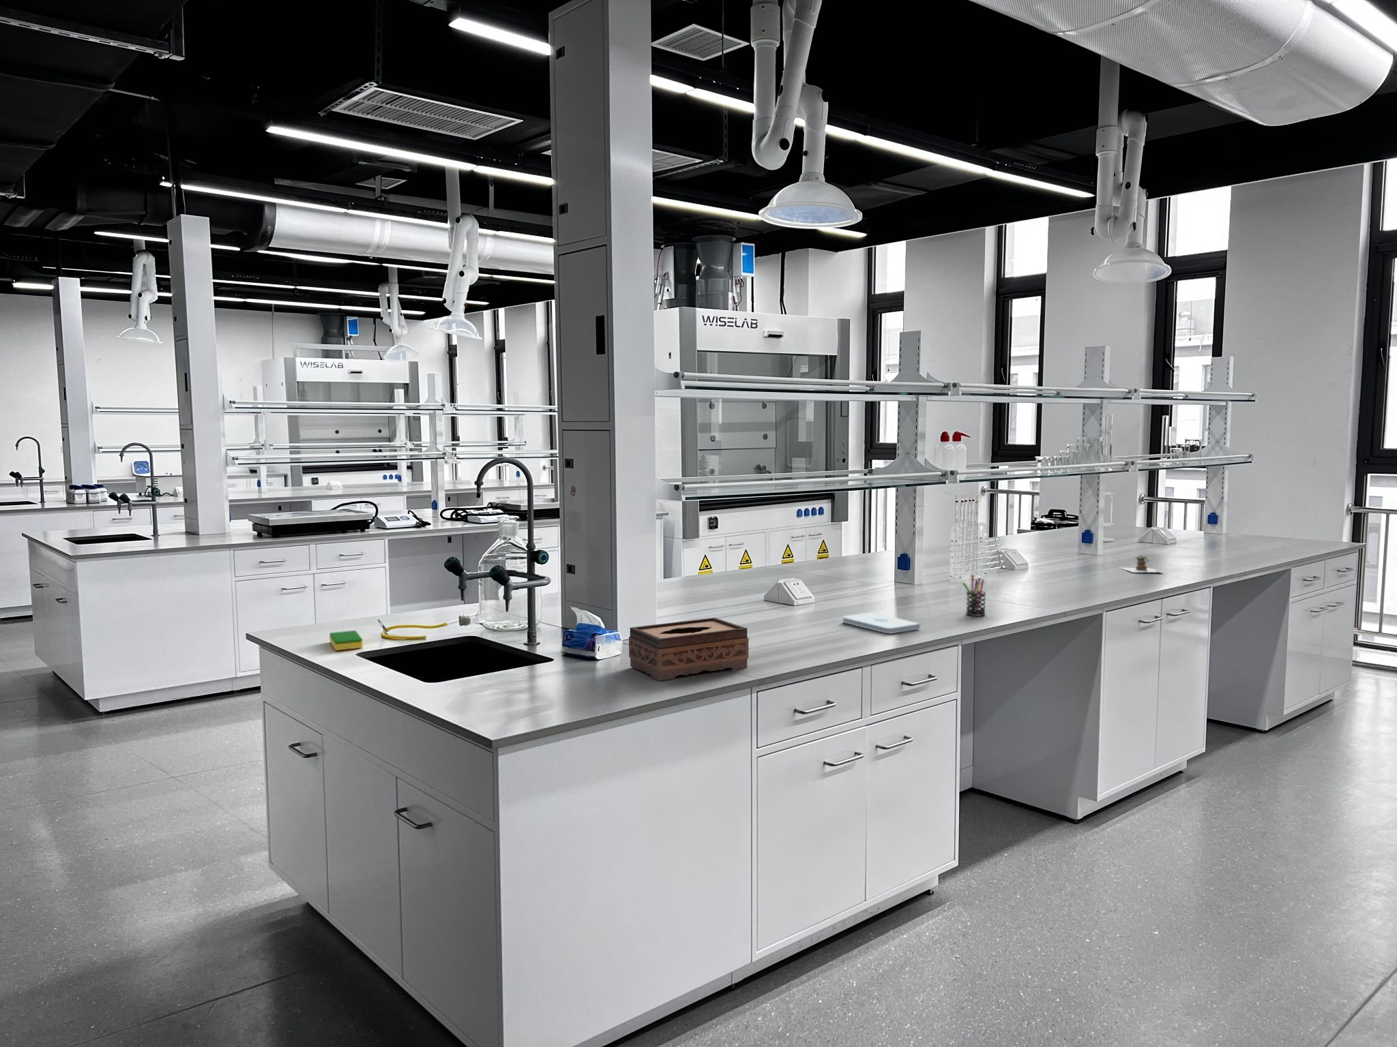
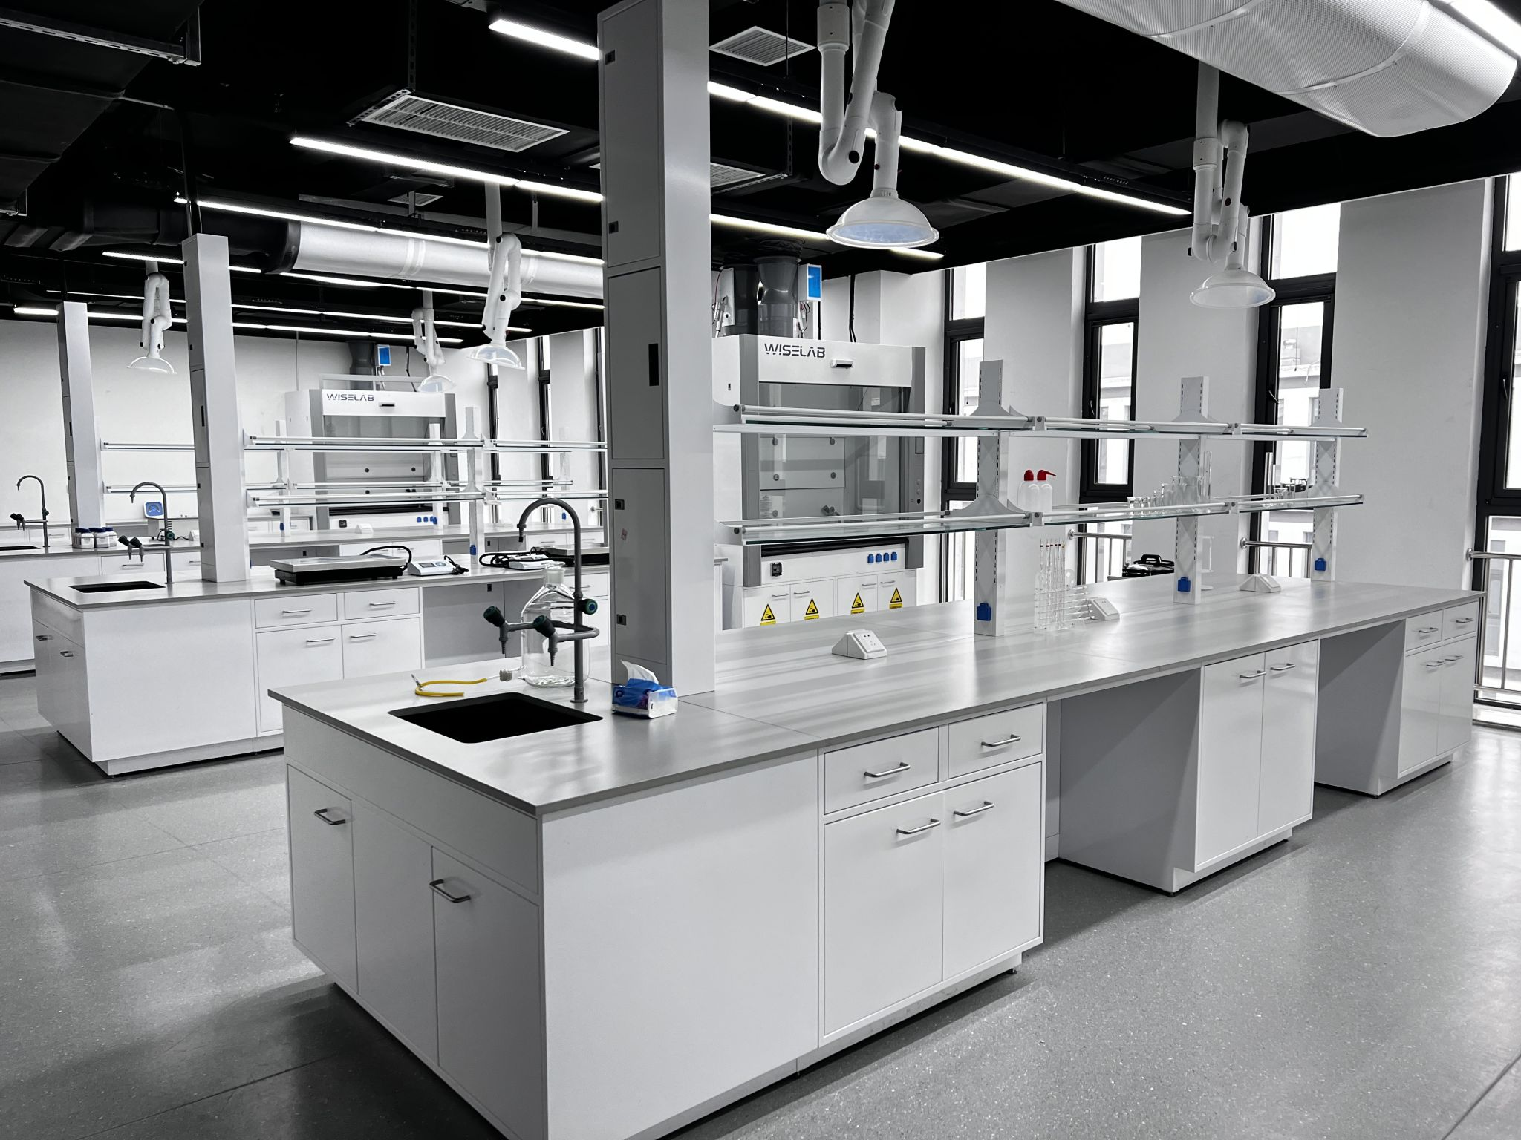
- tissue box [628,617,749,682]
- dish sponge [329,630,364,651]
- pen holder [961,574,987,616]
- notepad [842,611,921,633]
- teapot [1120,554,1163,573]
